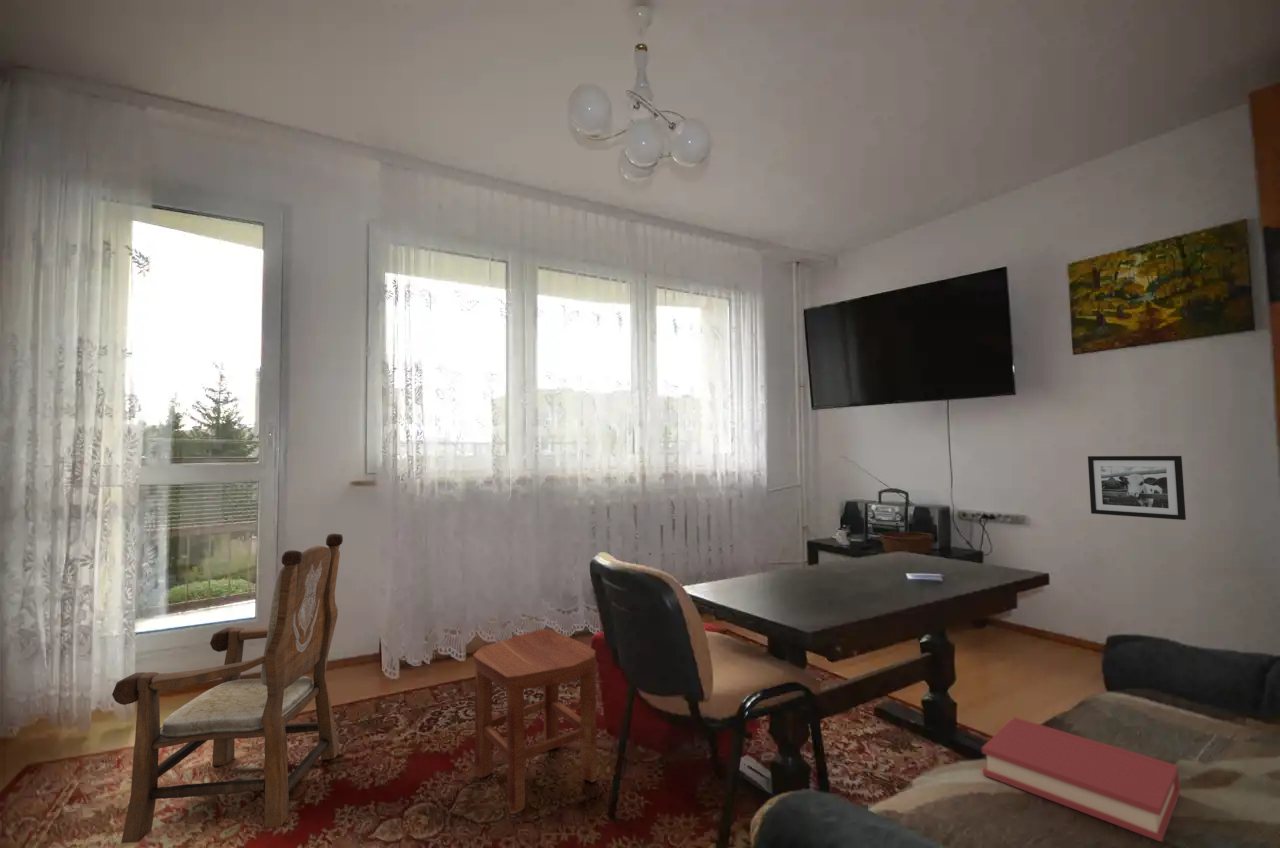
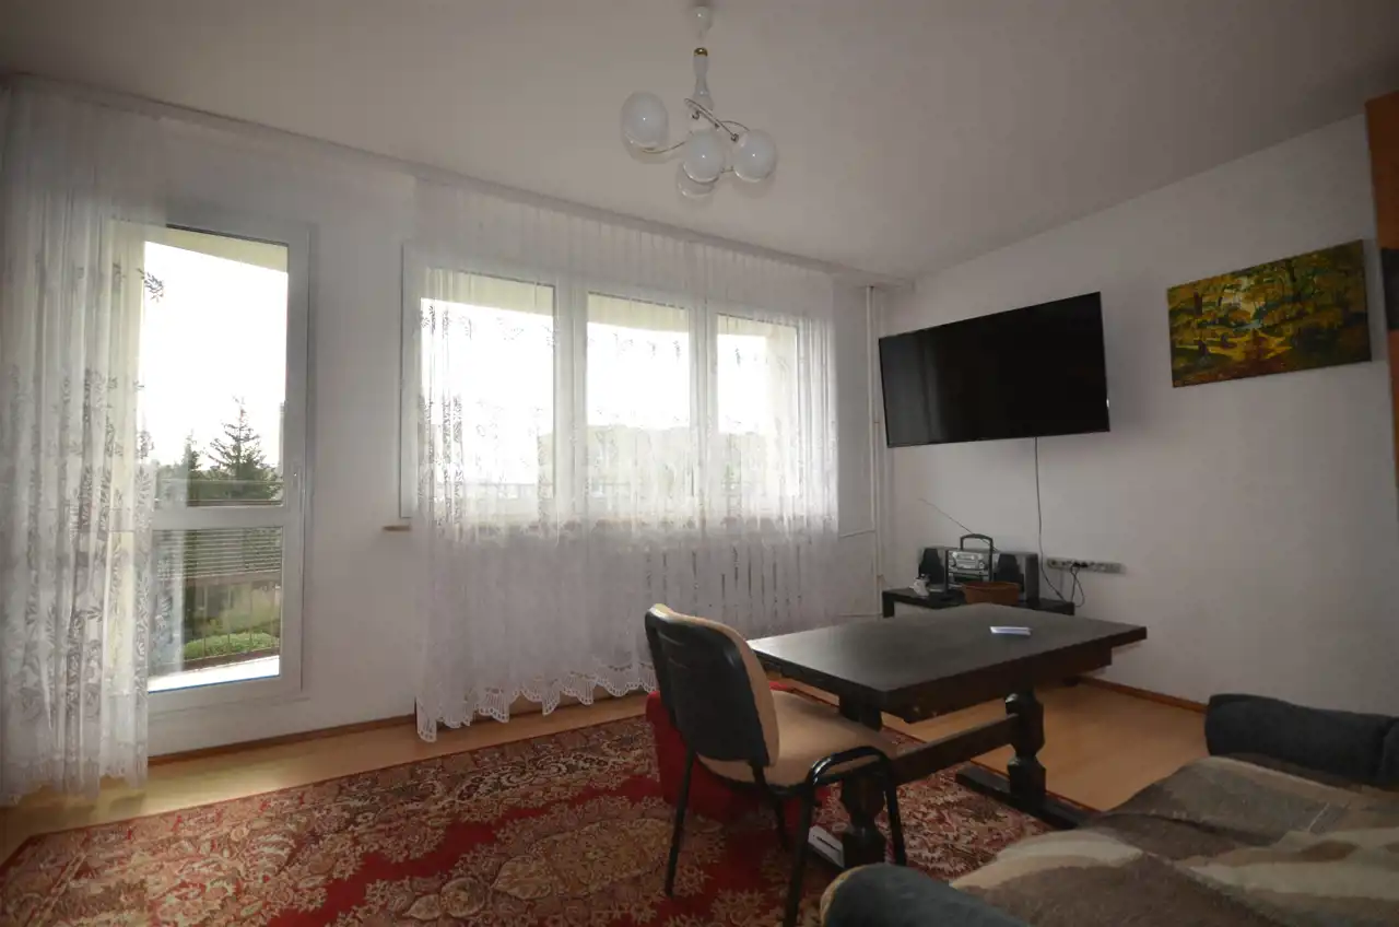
- picture frame [1087,455,1187,521]
- armchair [111,533,344,844]
- hardback book [981,716,1181,843]
- stool [472,628,598,815]
